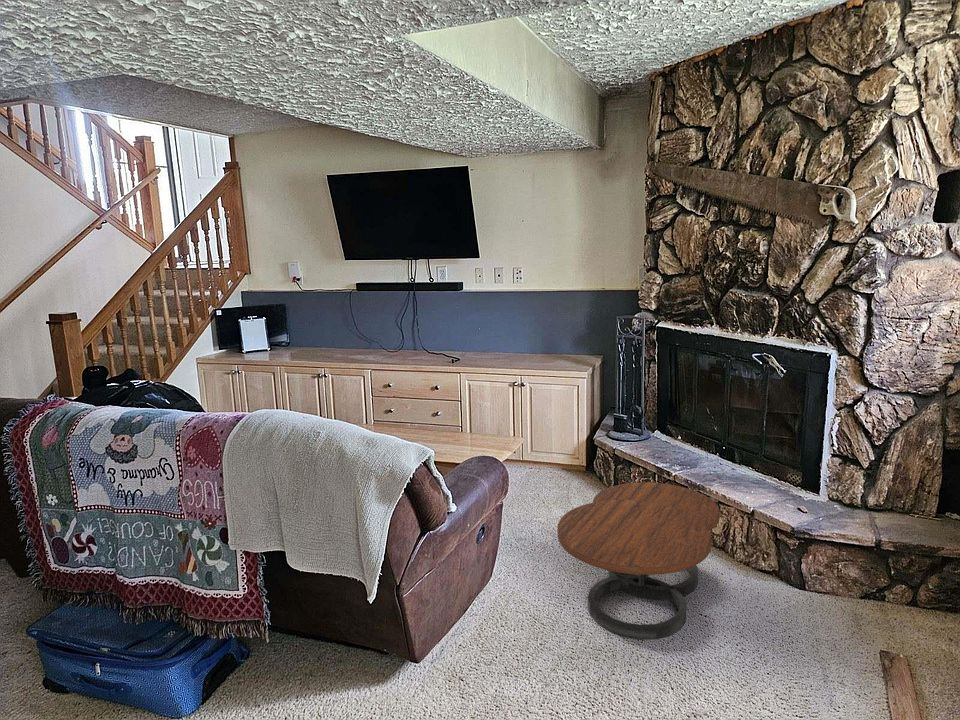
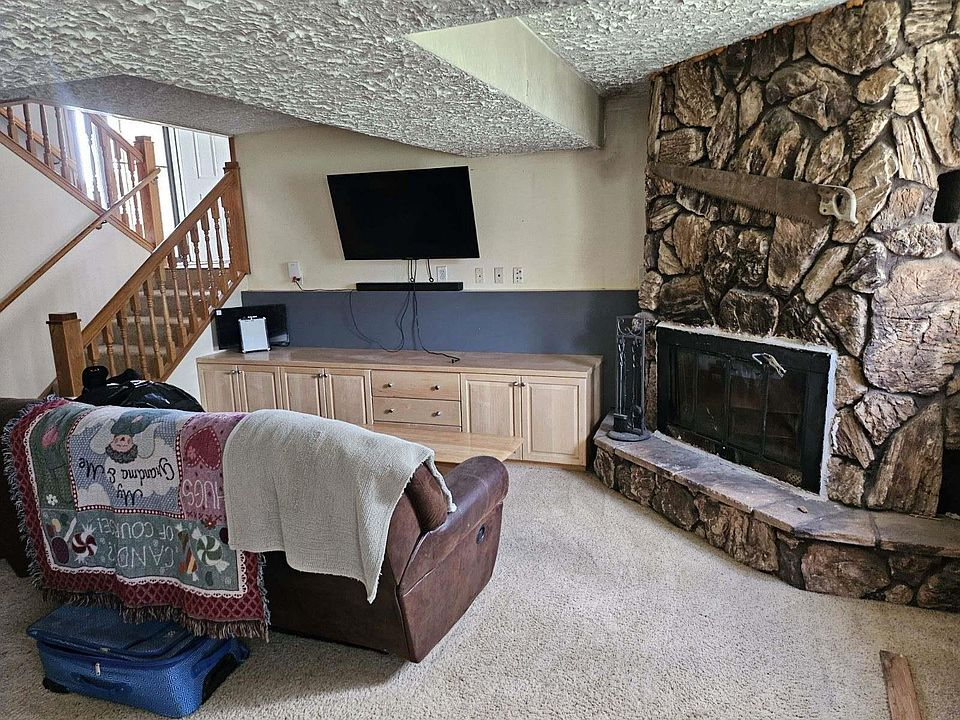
- coffee table [556,481,721,641]
